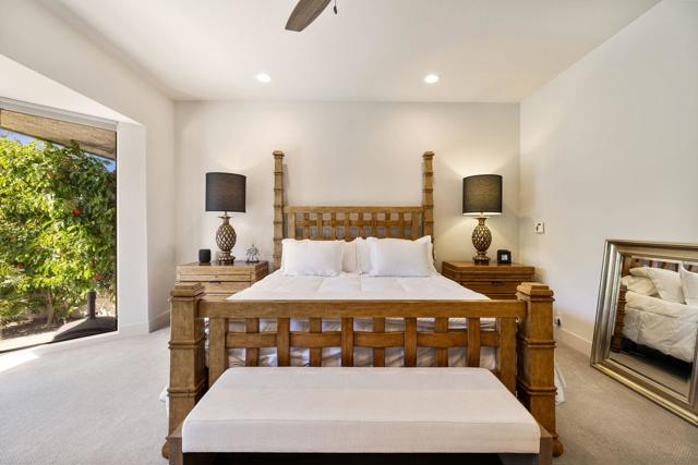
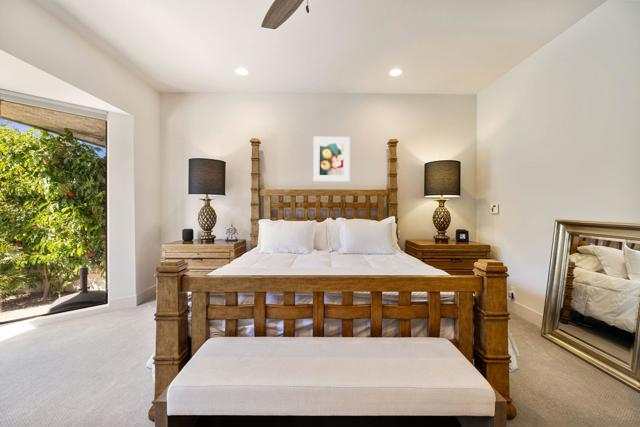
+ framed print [312,136,351,183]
